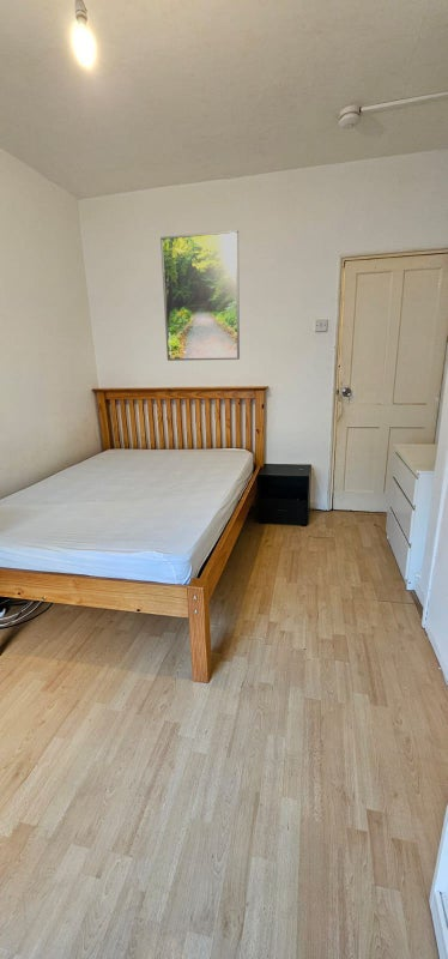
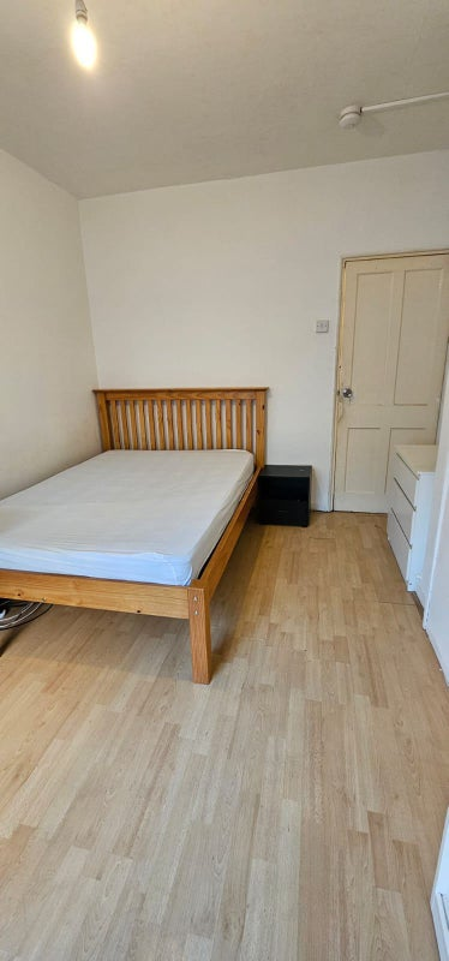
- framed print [159,229,241,362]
